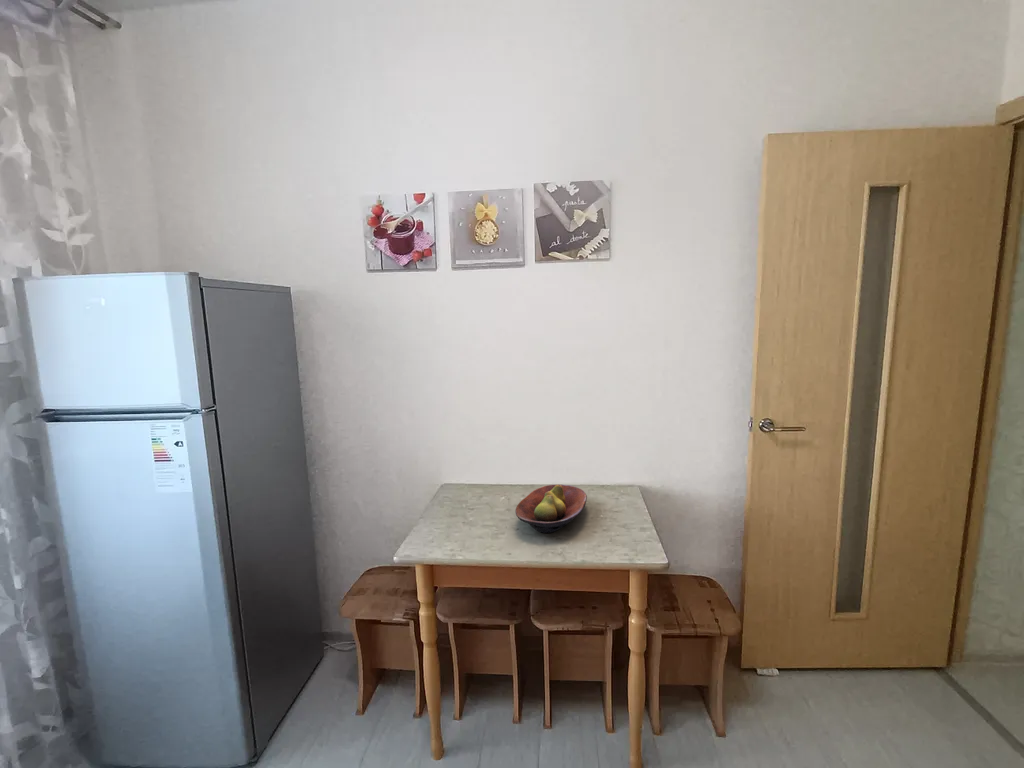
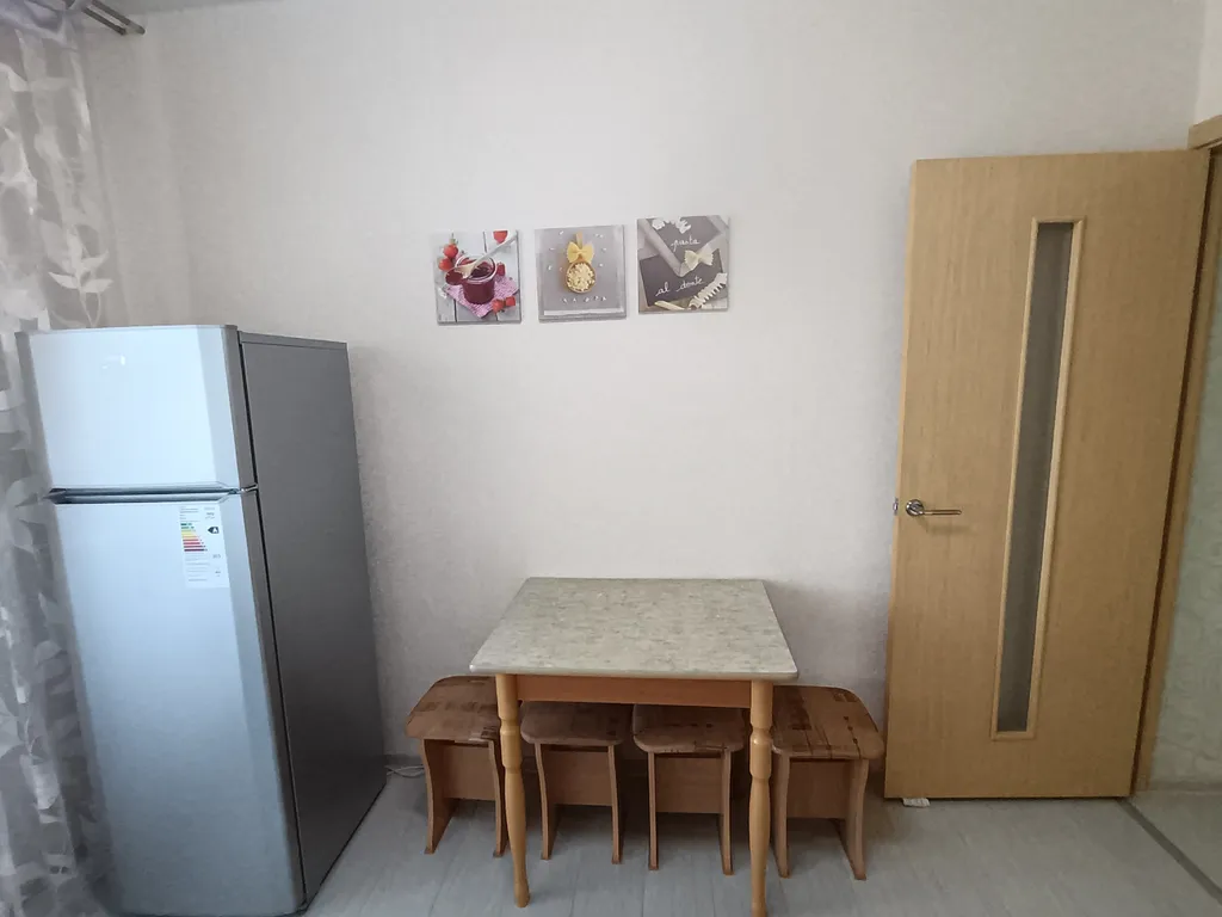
- fruit bowl [514,483,588,534]
